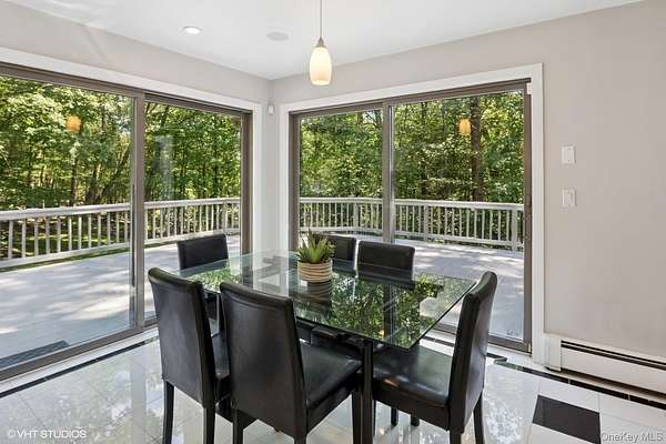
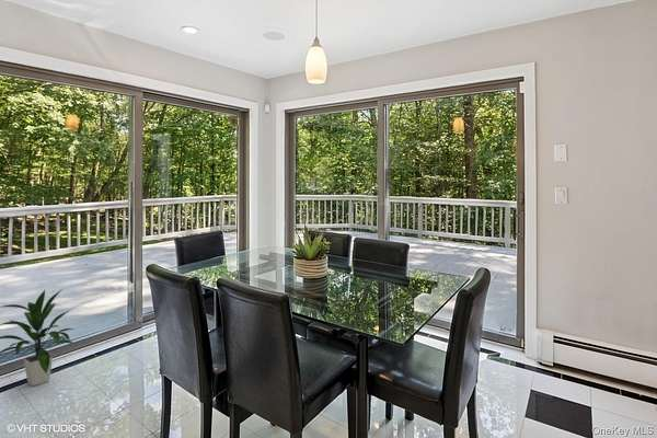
+ indoor plant [0,287,76,387]
